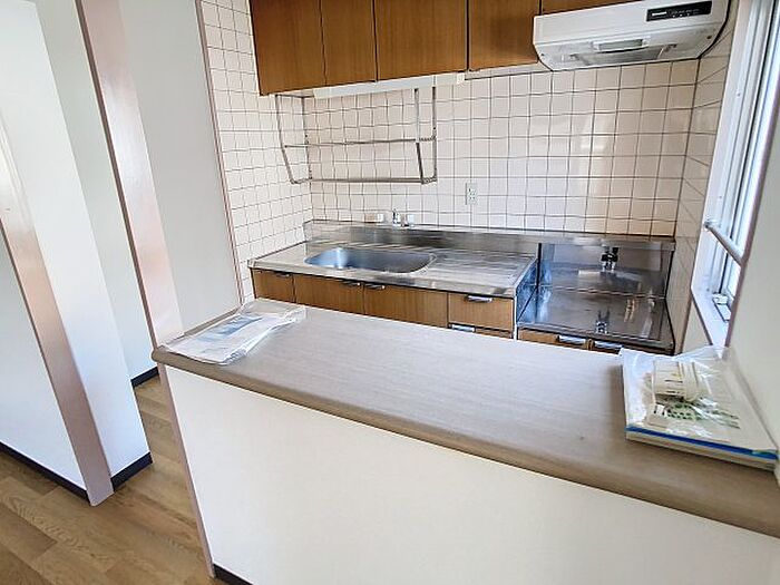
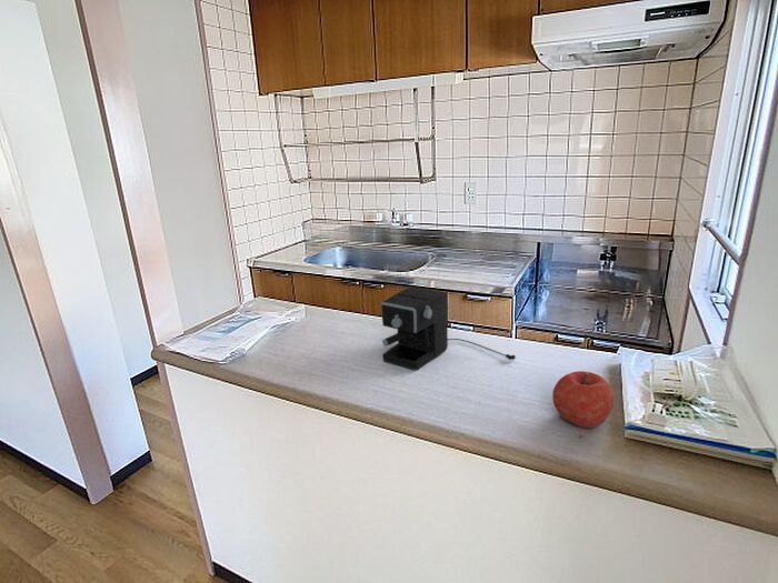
+ fruit [551,370,615,429]
+ coffee maker [380,285,517,371]
